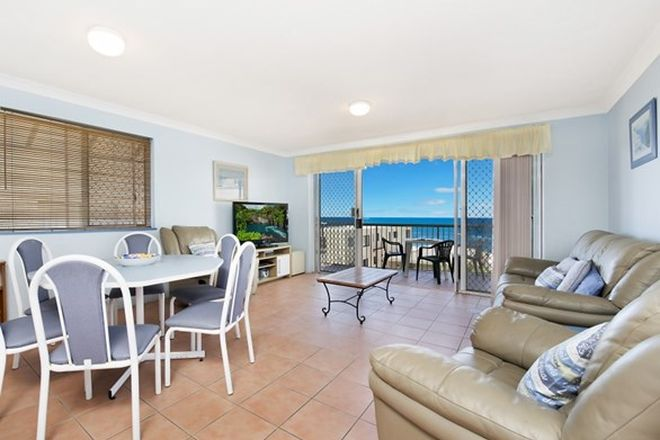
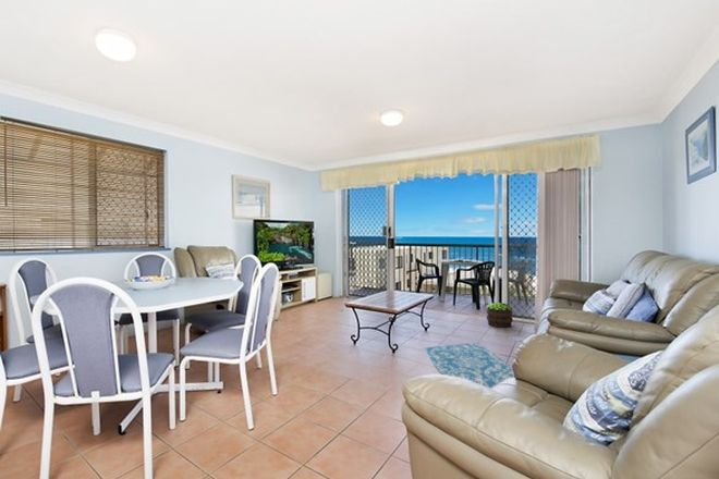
+ potted plant [486,302,514,329]
+ rug [423,342,514,389]
